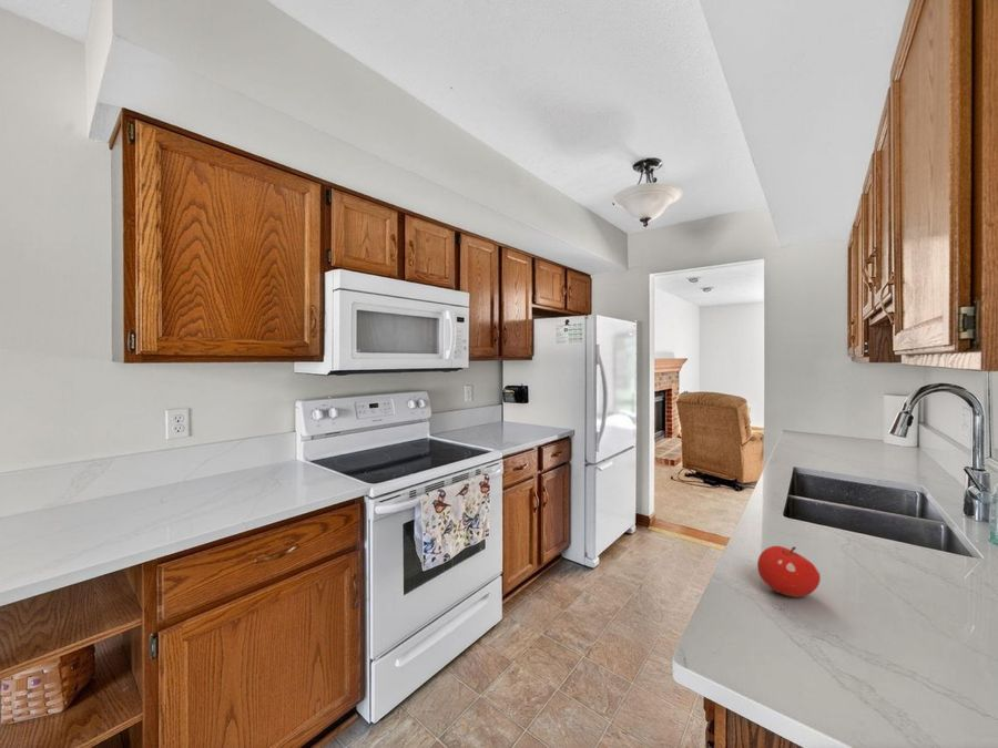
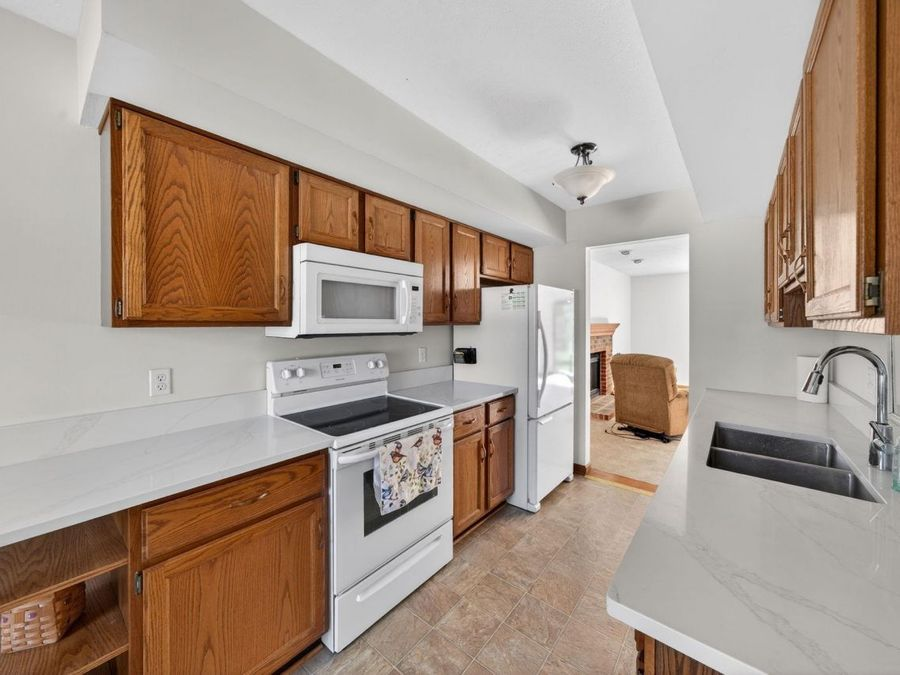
- fruit [756,545,822,598]
